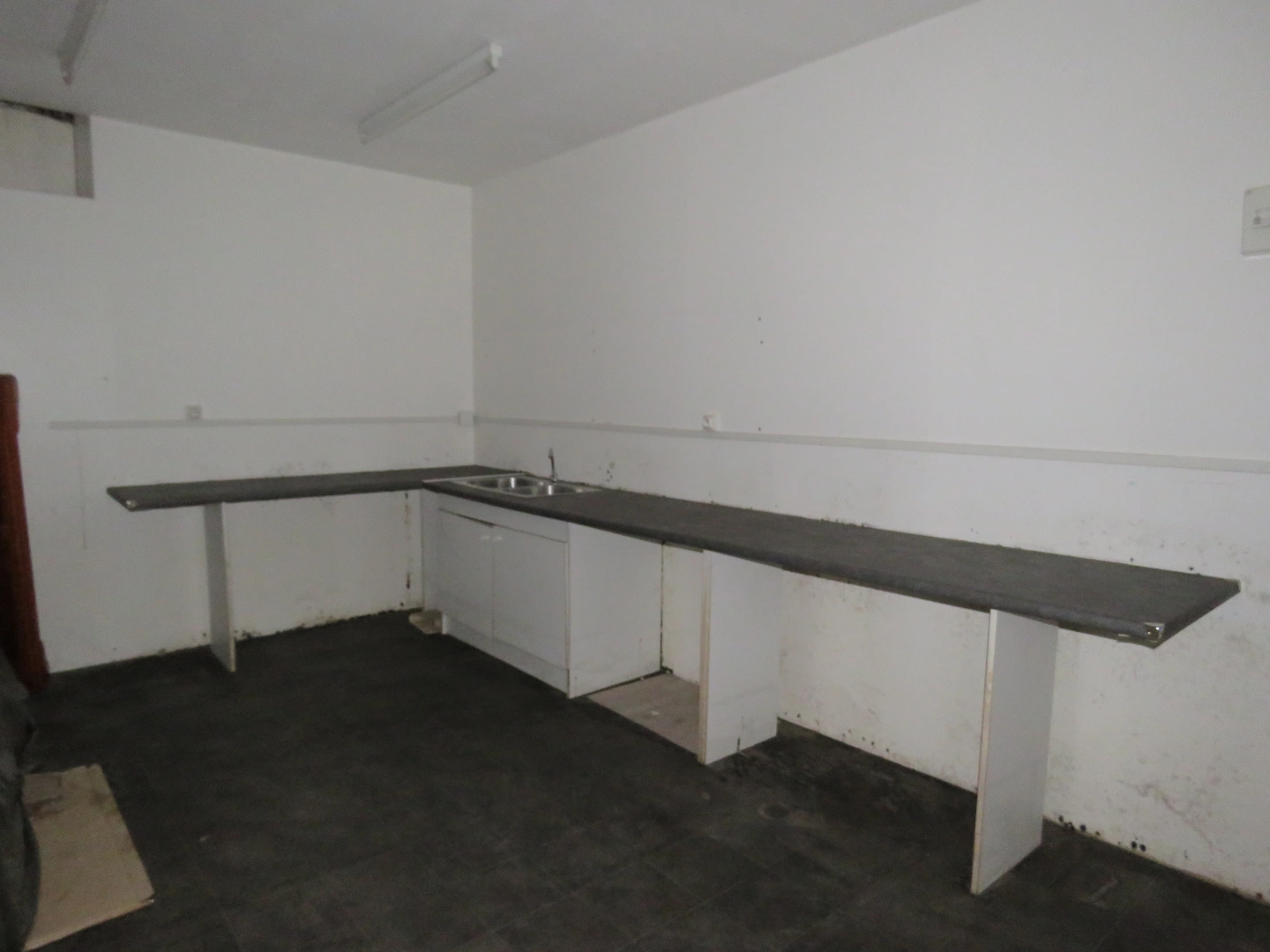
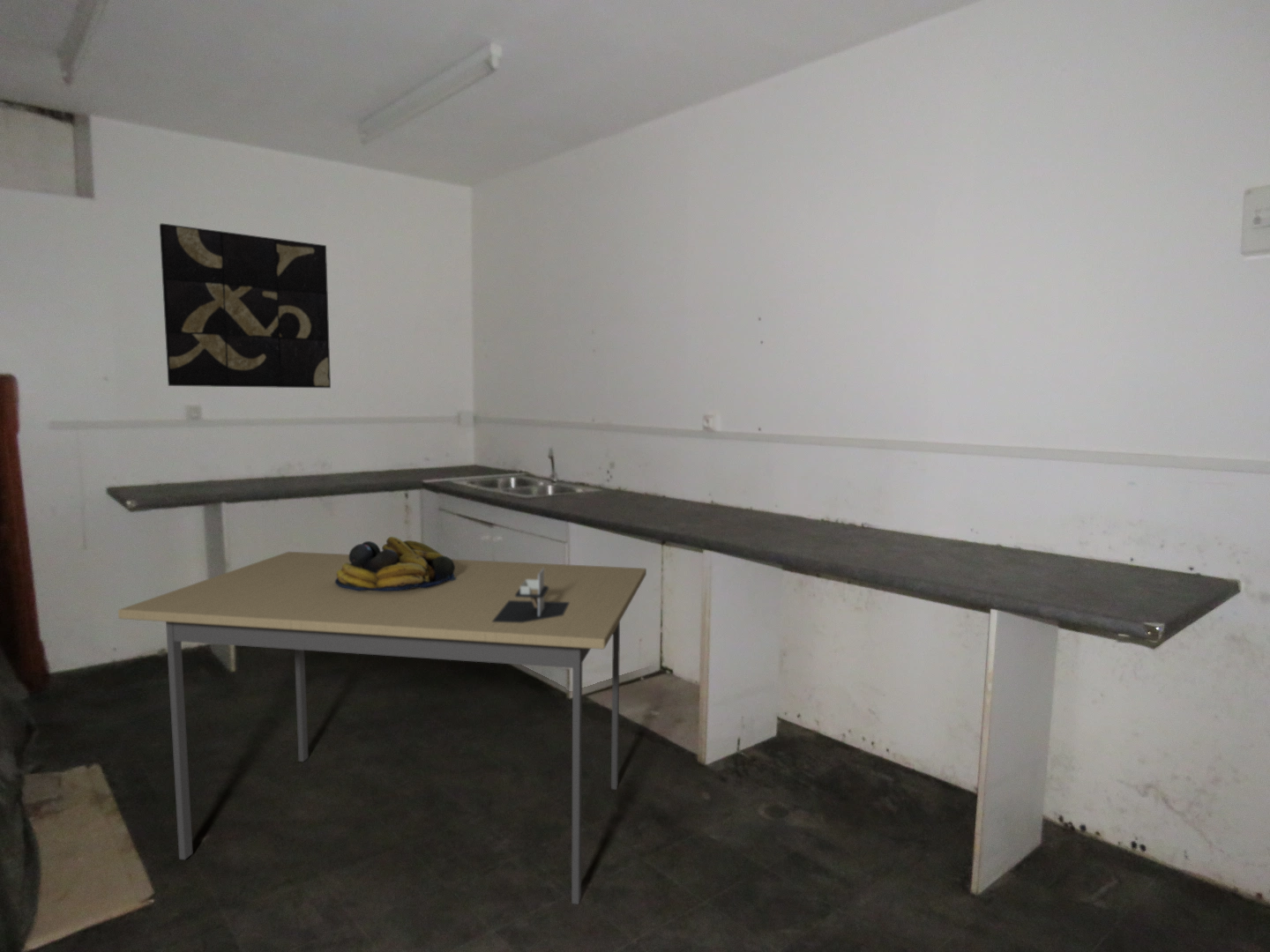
+ napkin holder [492,568,570,623]
+ dining table [117,551,647,905]
+ wall art [159,222,332,389]
+ fruit bowl [335,536,456,591]
